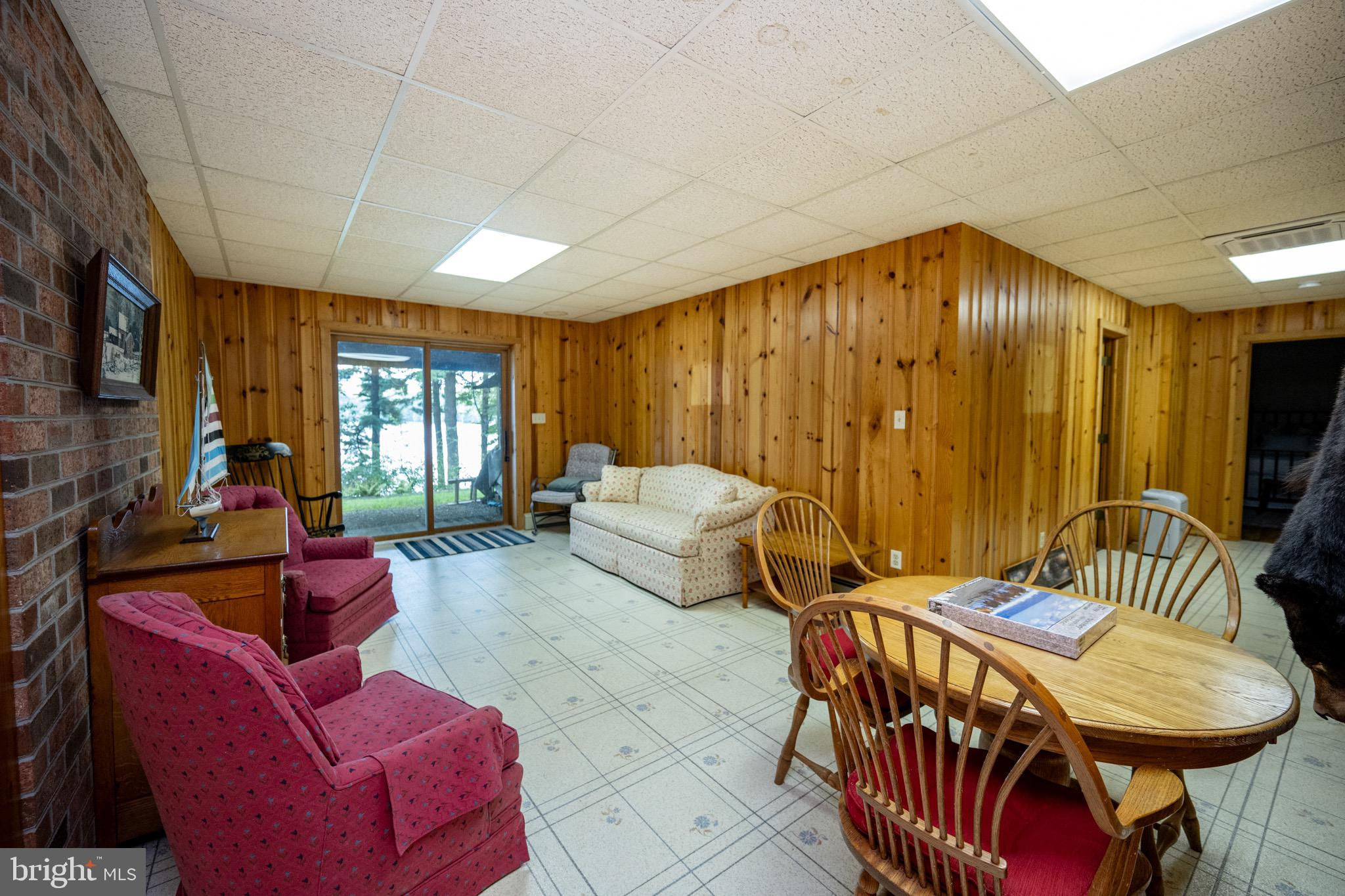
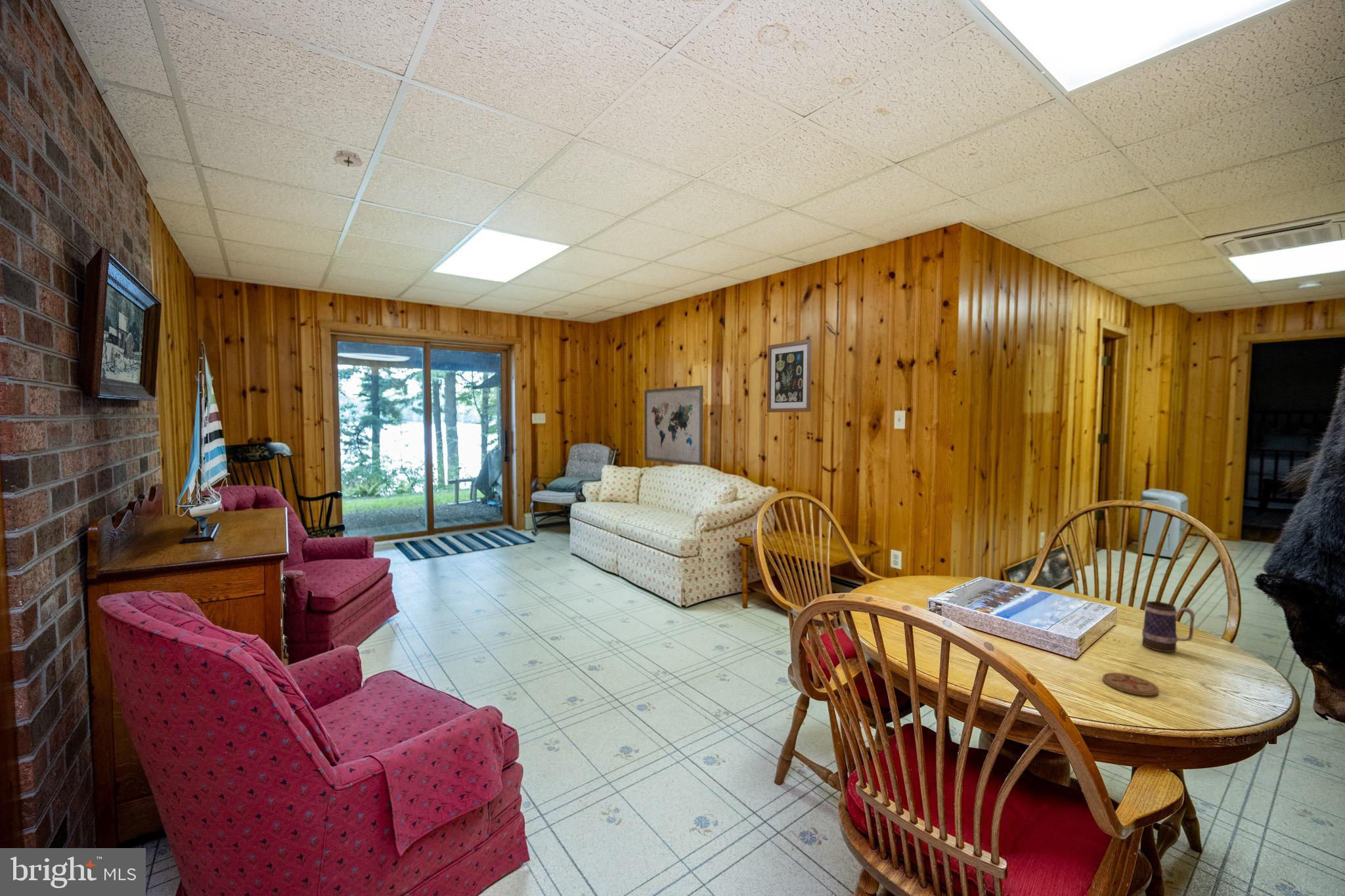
+ smoke detector [331,150,364,167]
+ wall art [766,339,812,413]
+ wall art [644,385,704,466]
+ mug [1141,601,1196,653]
+ coaster [1102,672,1159,696]
